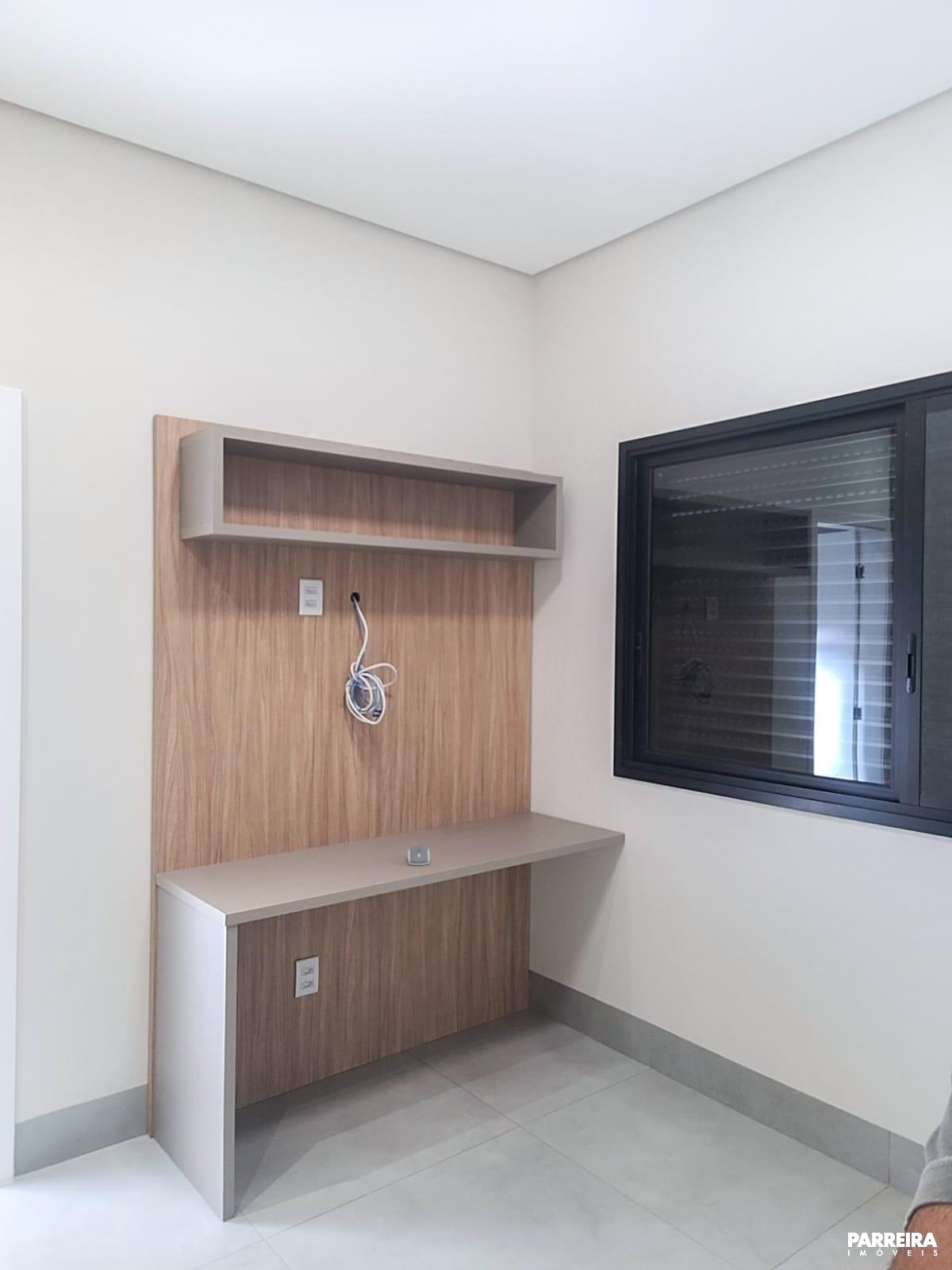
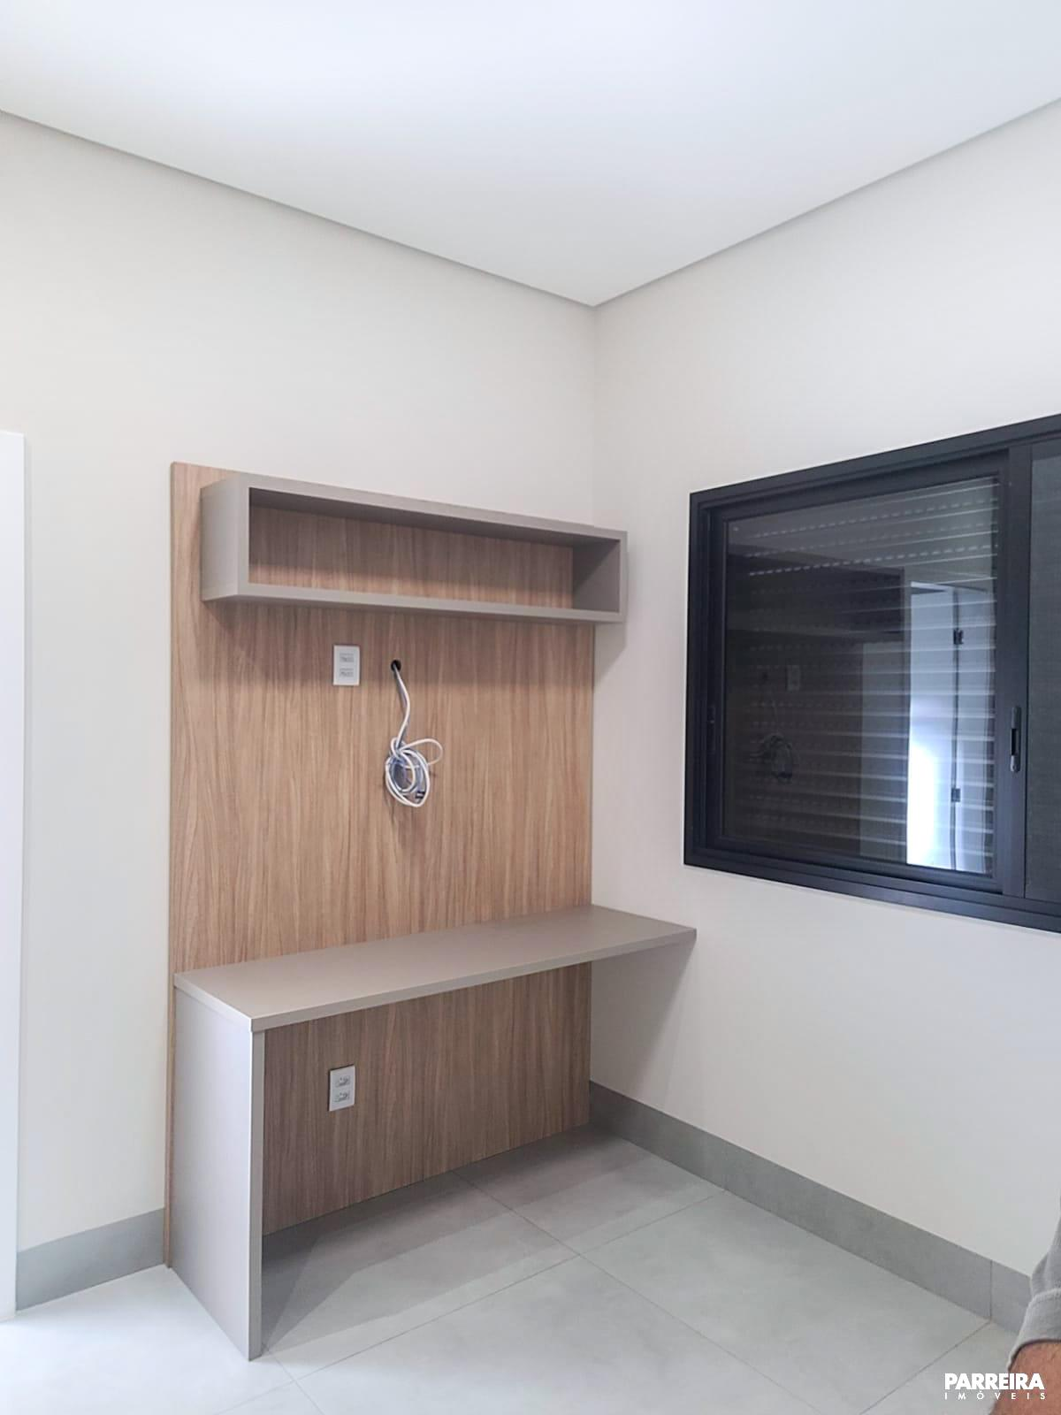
- computer mouse [407,845,431,866]
